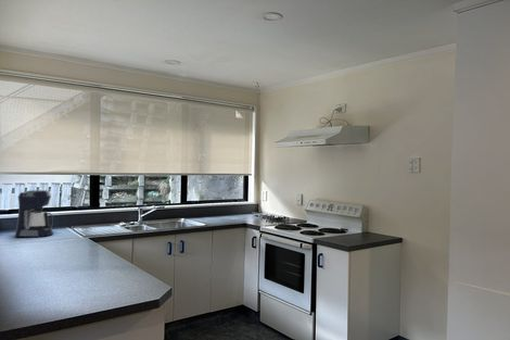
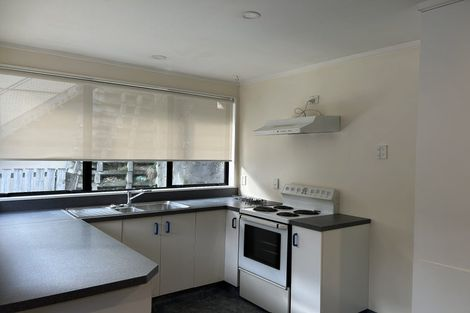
- coffee maker [14,189,54,238]
